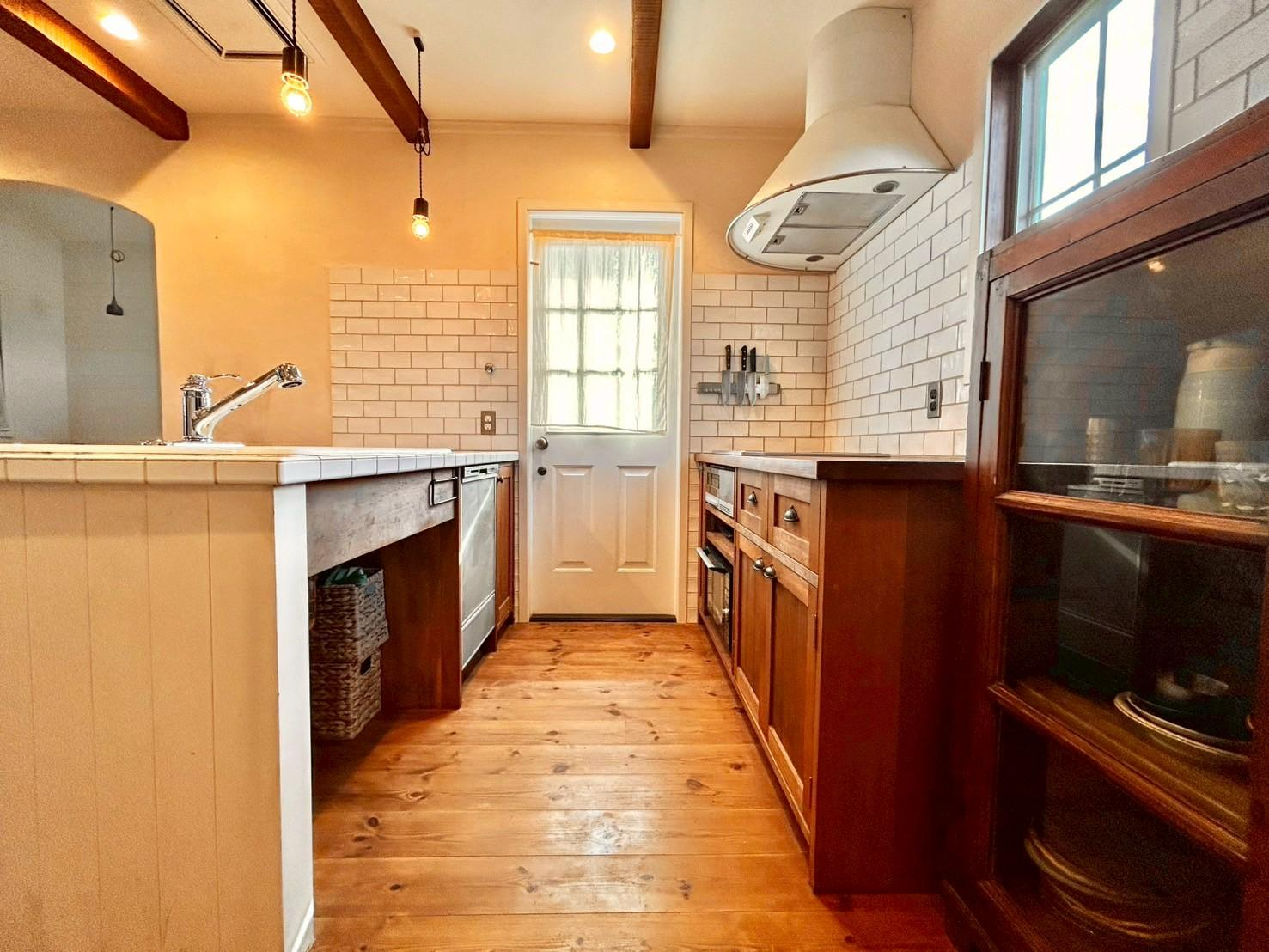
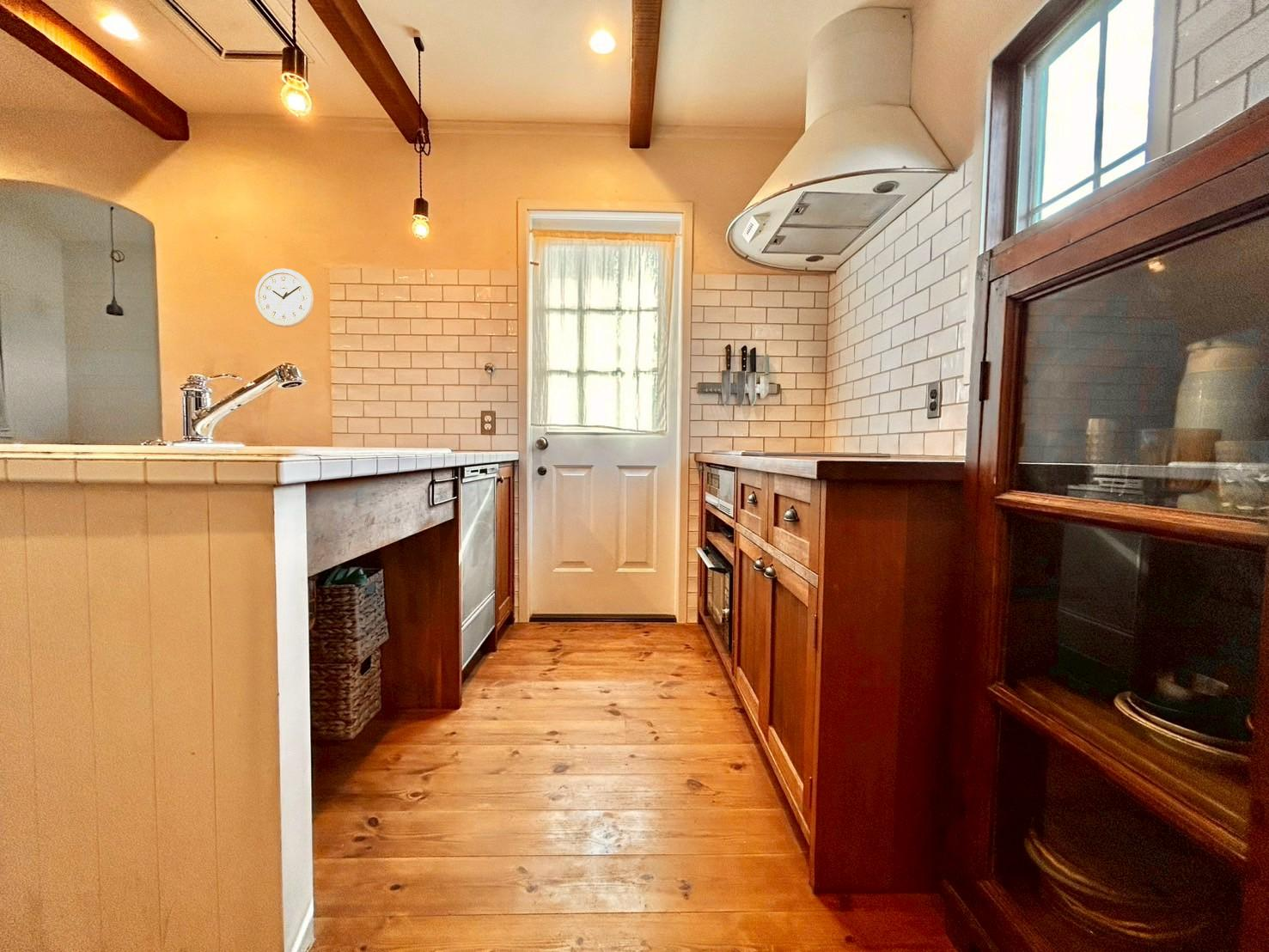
+ wall clock [254,267,314,328]
